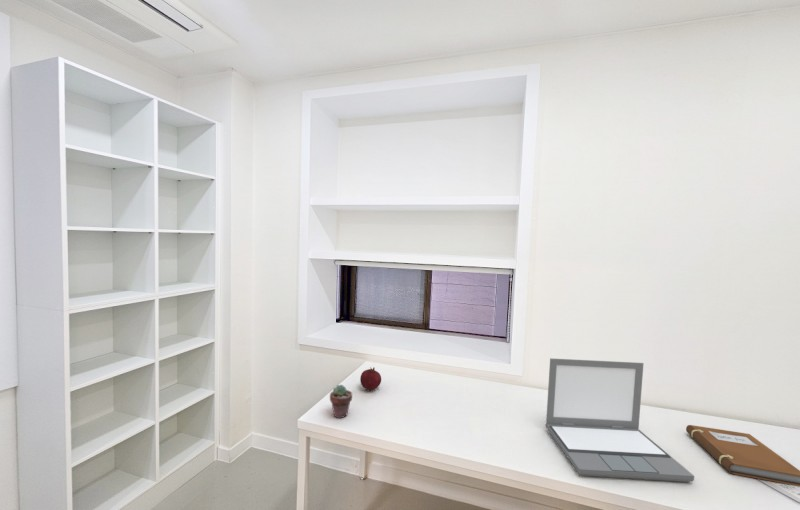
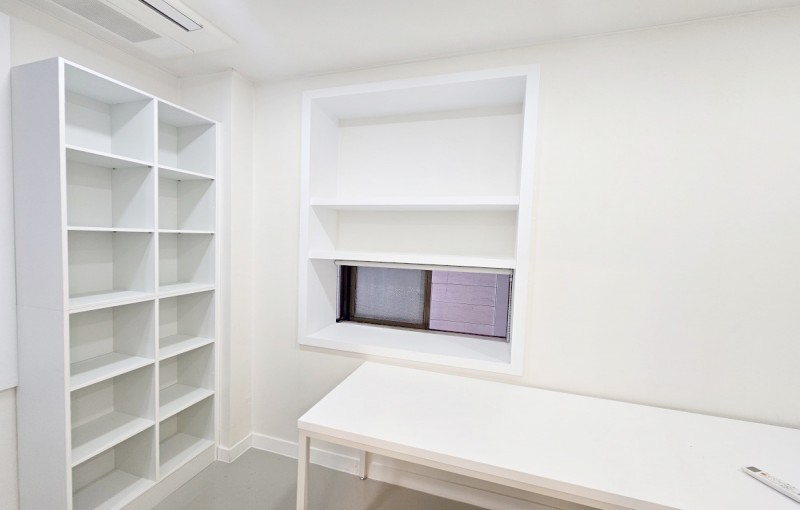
- fruit [359,366,382,391]
- notebook [685,424,800,487]
- laptop [544,357,695,483]
- potted succulent [329,384,353,419]
